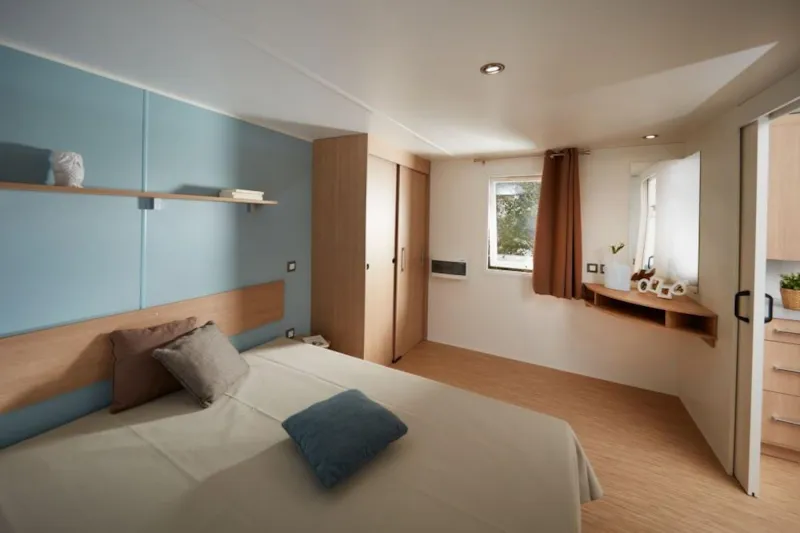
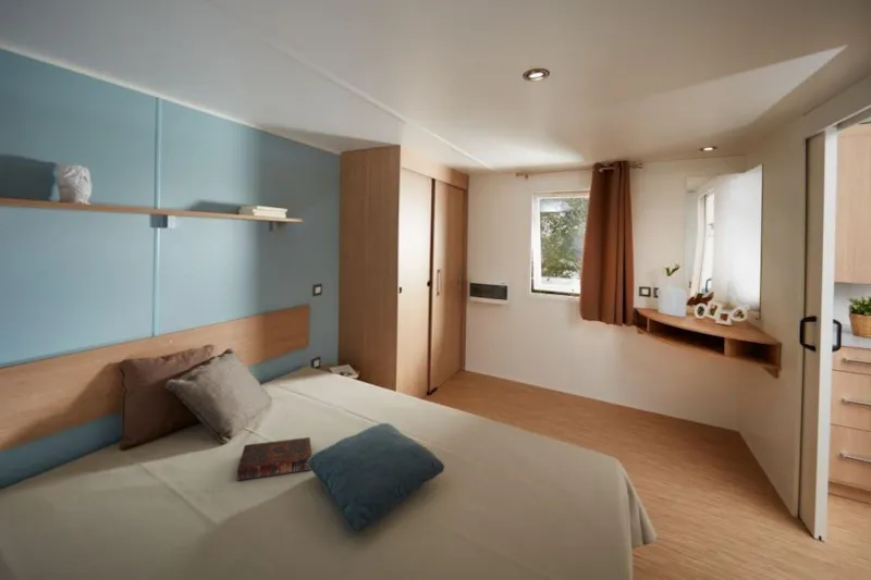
+ book [236,436,314,482]
